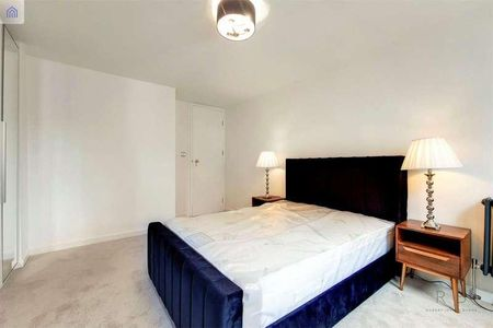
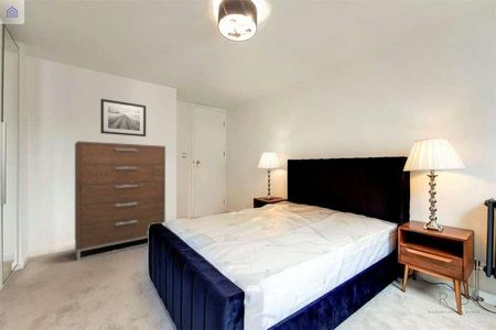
+ wall art [99,98,147,138]
+ dresser [74,140,166,262]
